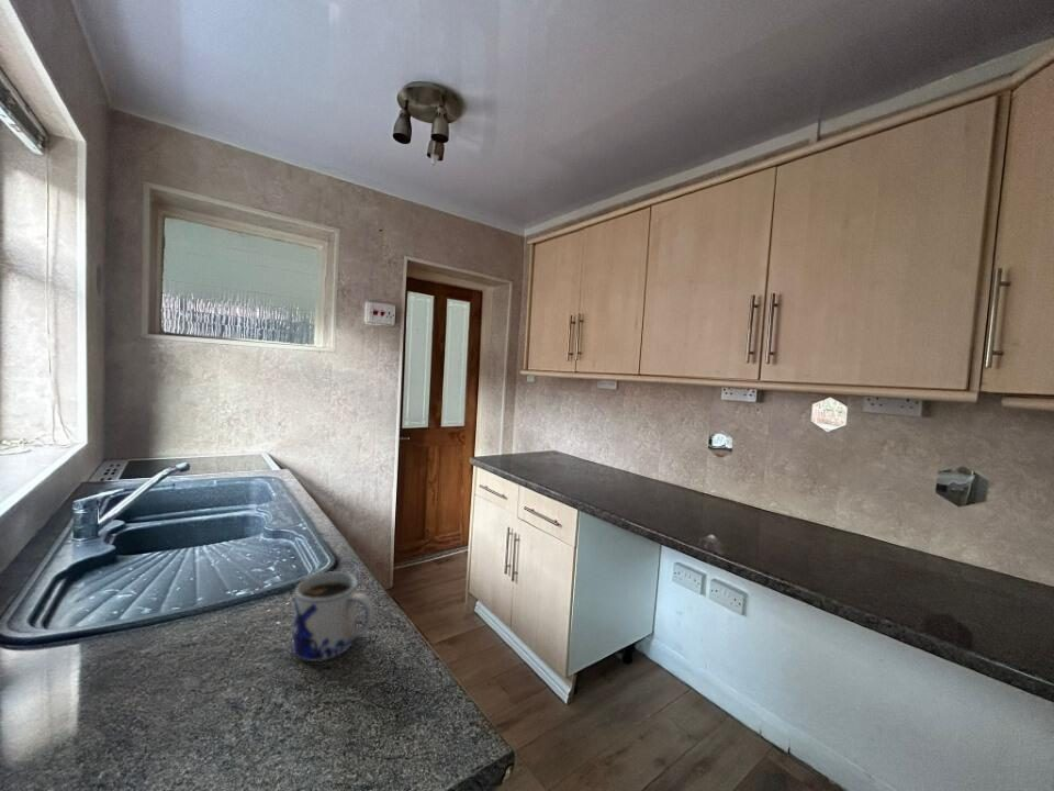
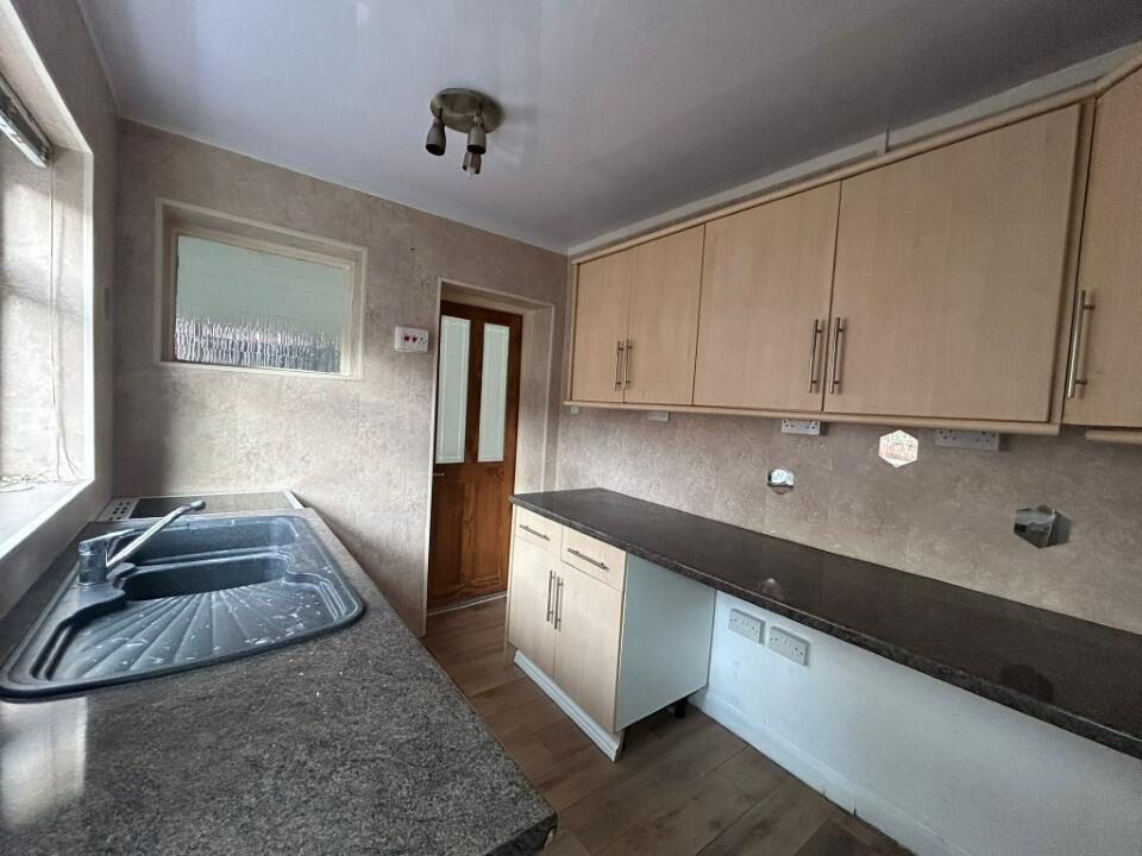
- mug [291,570,375,662]
